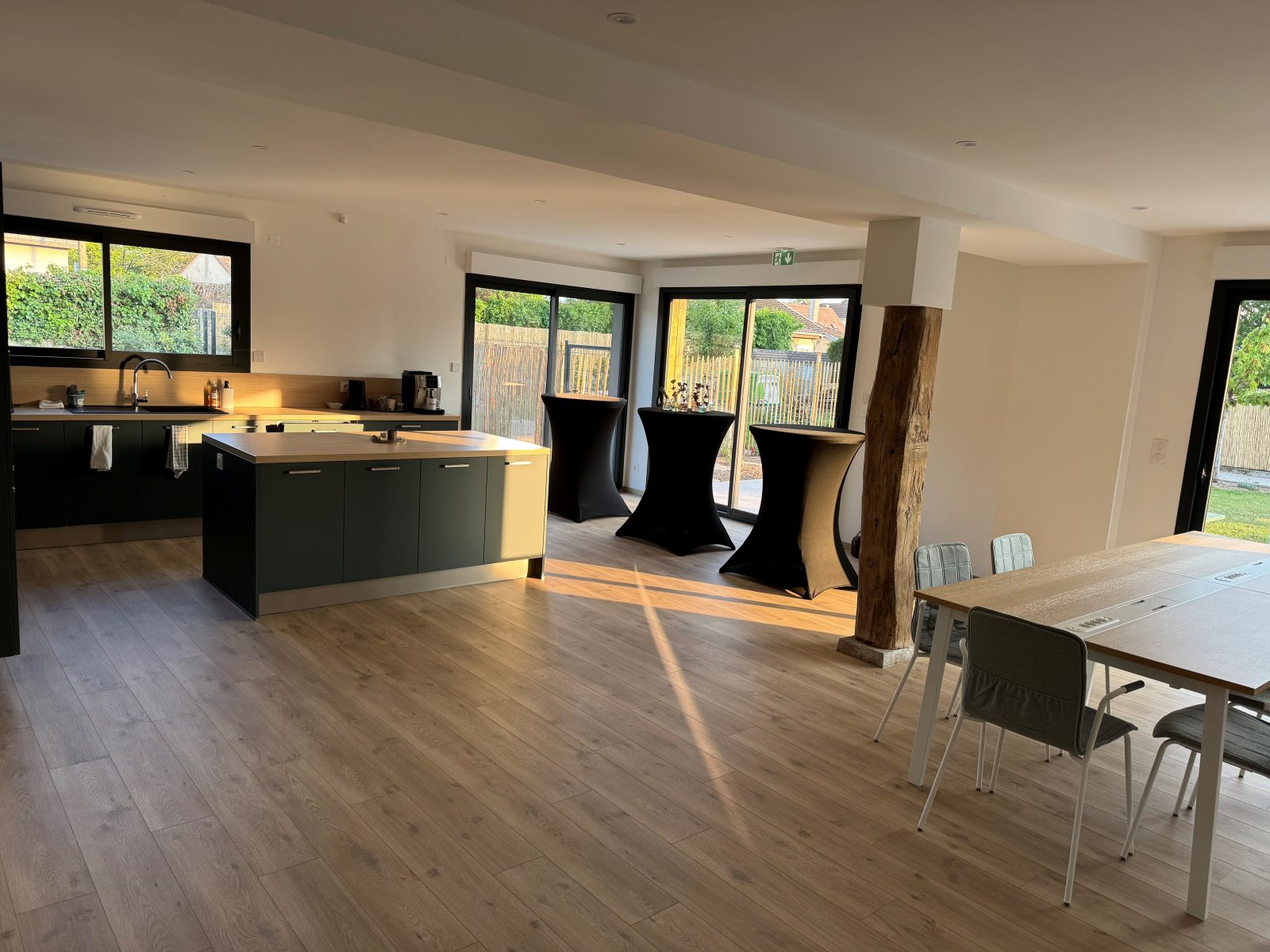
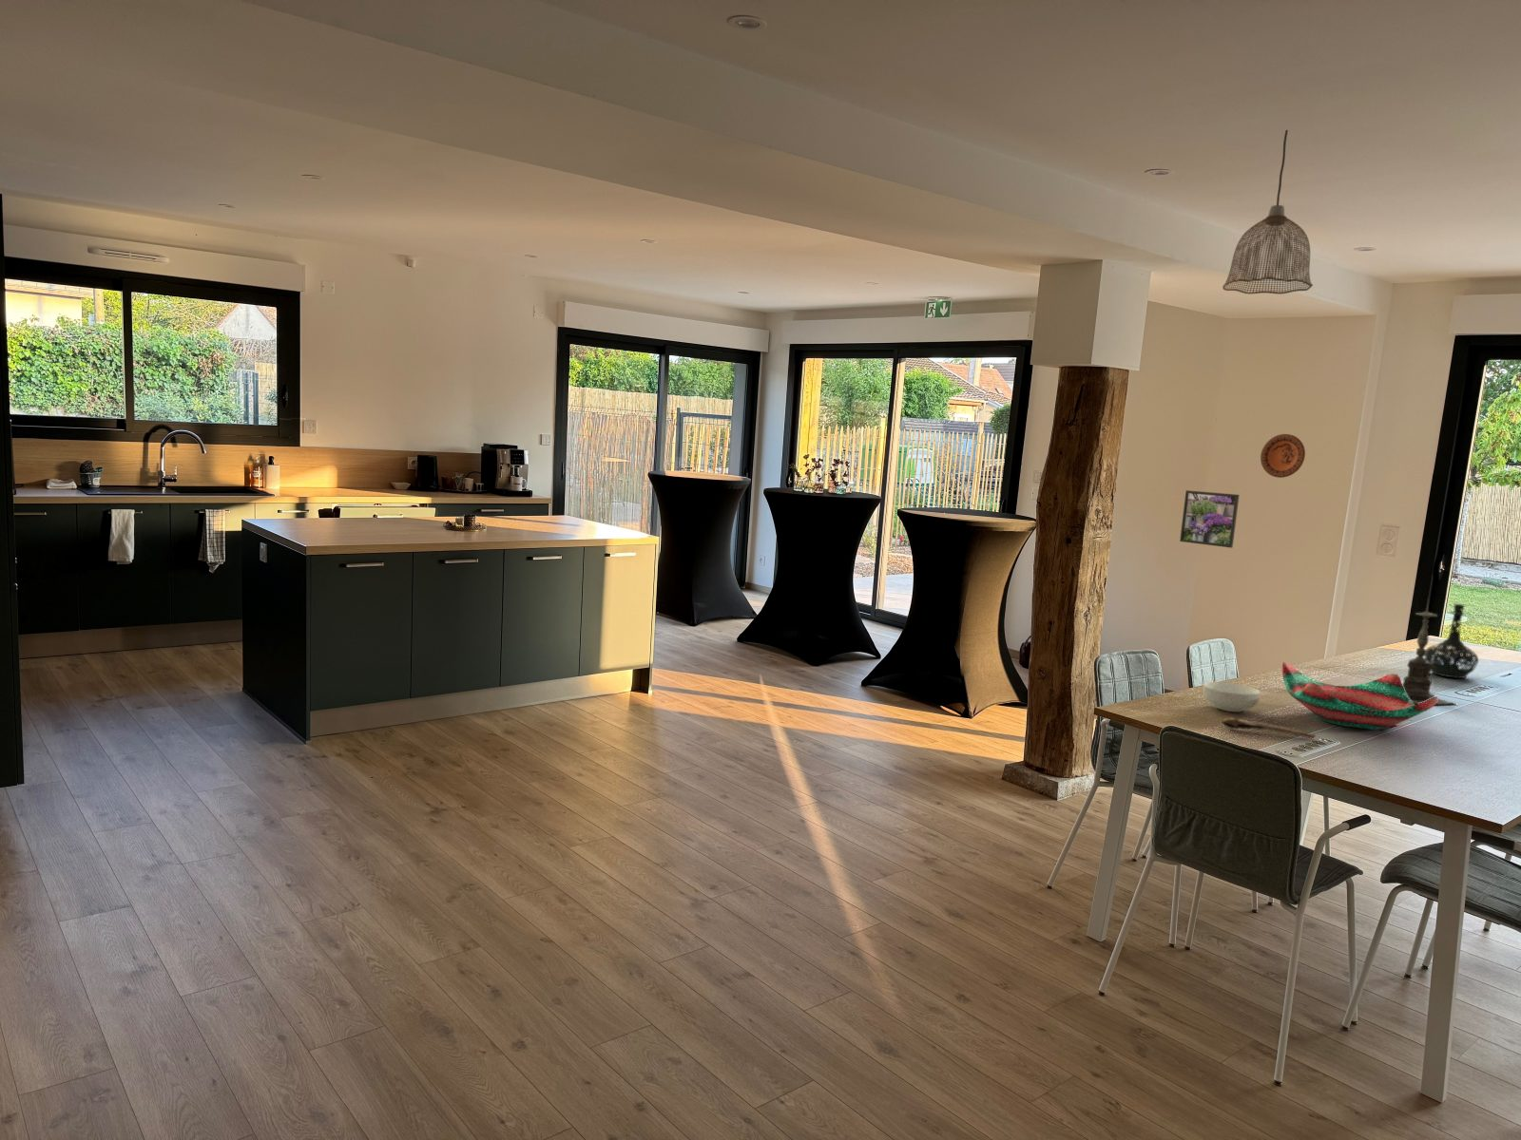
+ bottle [1424,604,1480,679]
+ spoon [1222,716,1316,740]
+ candle holder [1402,599,1455,705]
+ cereal bowl [1201,681,1261,712]
+ pendant lamp [1222,129,1314,295]
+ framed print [1178,490,1241,550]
+ decorative bowl [1281,661,1438,730]
+ decorative plate [1260,433,1307,479]
